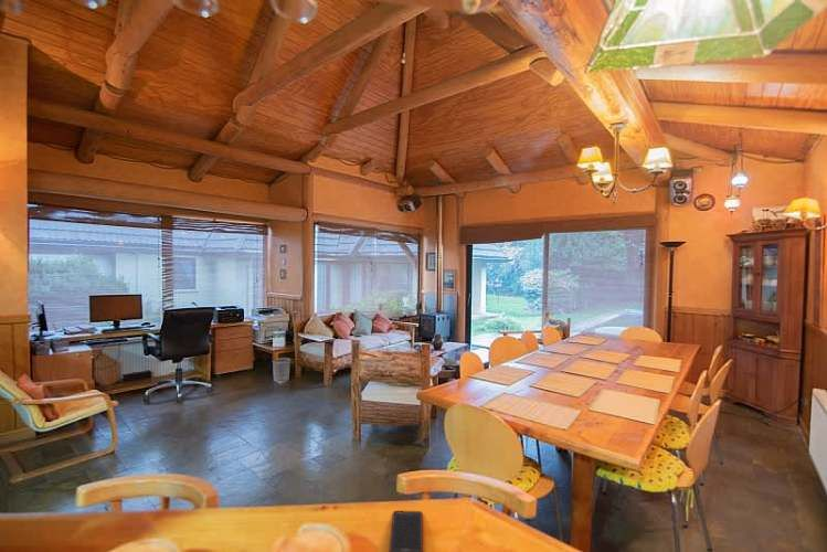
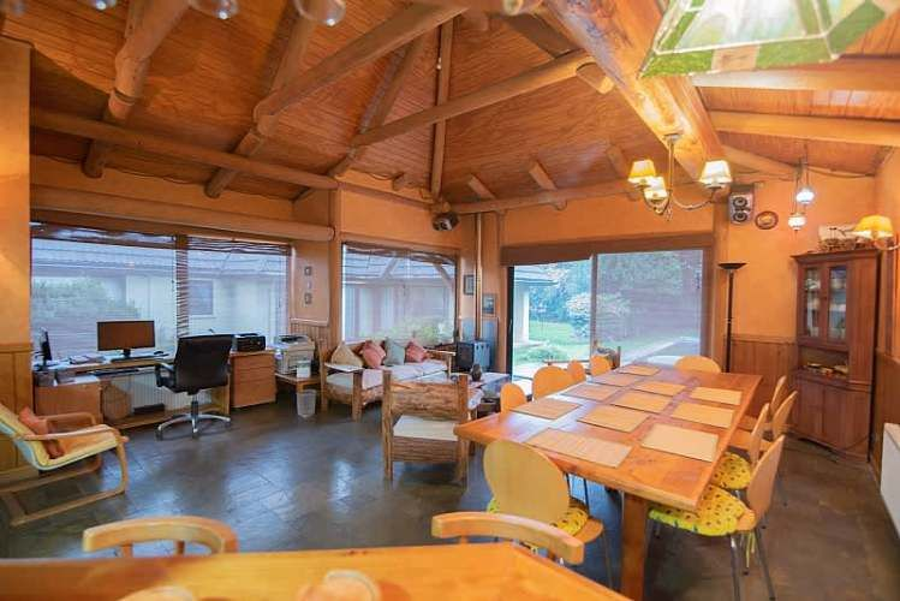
- cell phone [388,510,424,552]
